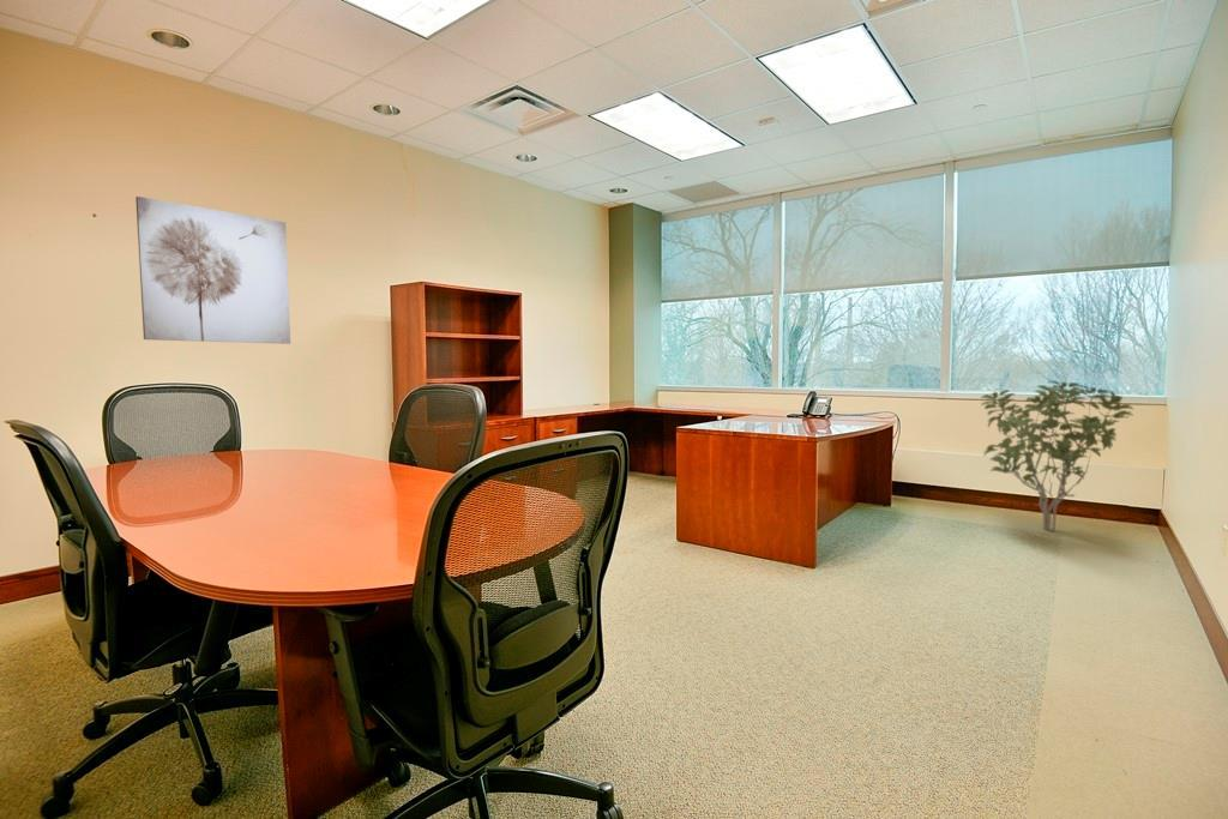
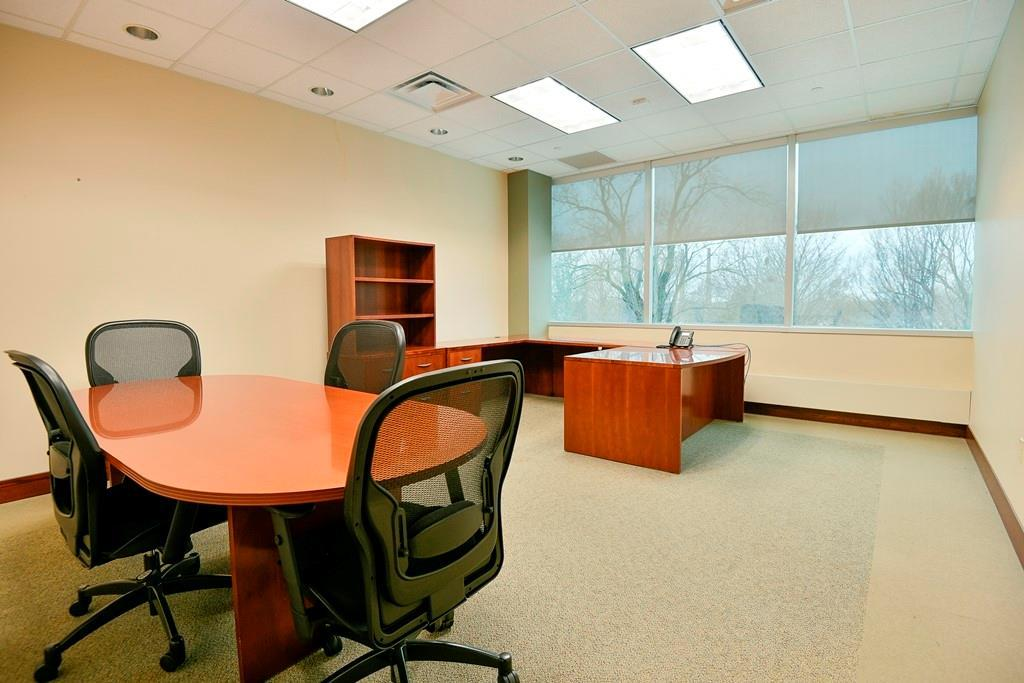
- wall art [134,195,291,345]
- shrub [980,380,1134,531]
